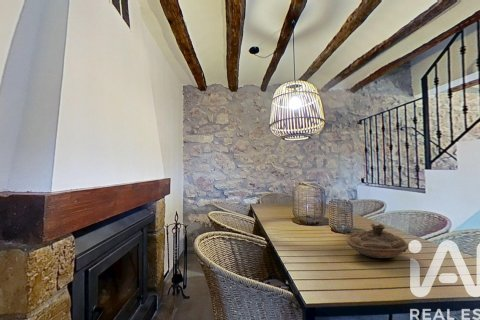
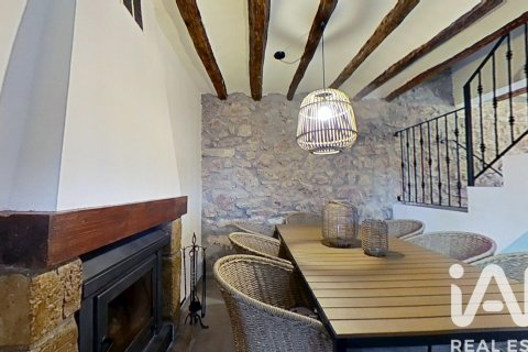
- decorative bowl [346,223,409,259]
